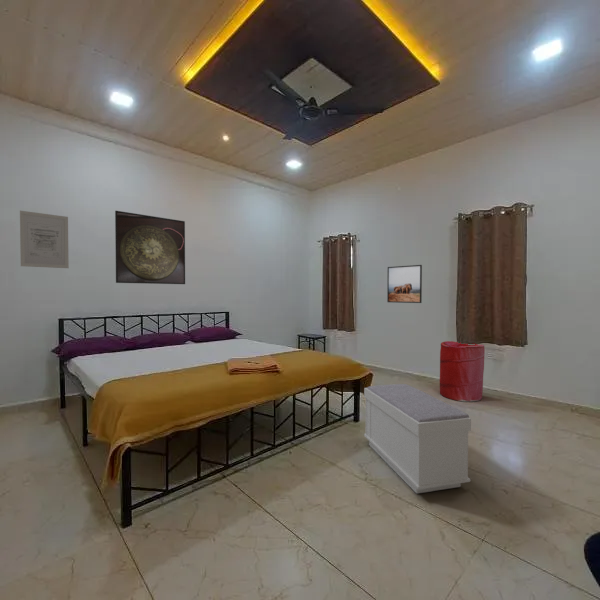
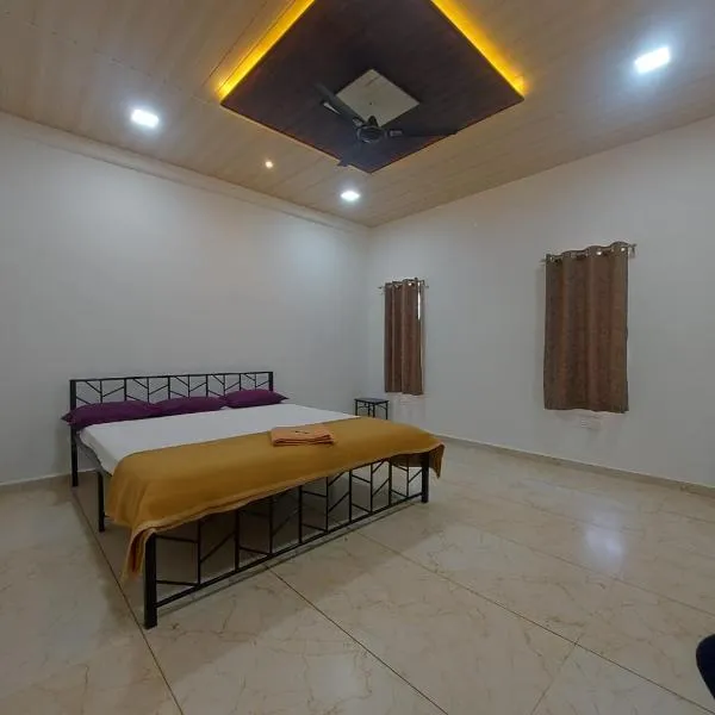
- laundry hamper [439,340,486,403]
- bench [363,383,472,494]
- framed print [114,210,186,285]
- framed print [386,264,423,304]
- wall art [19,210,70,269]
